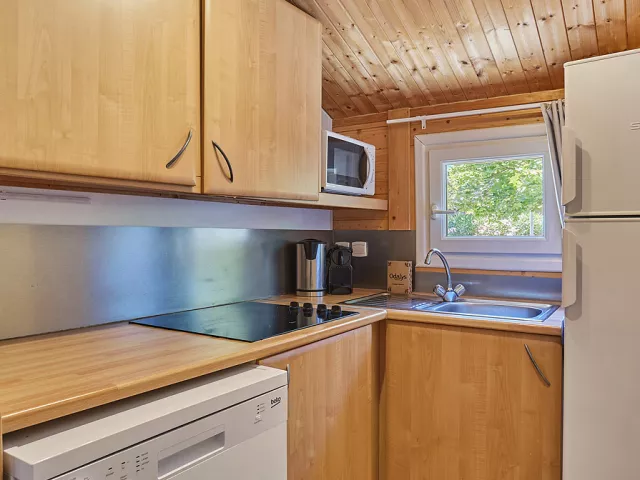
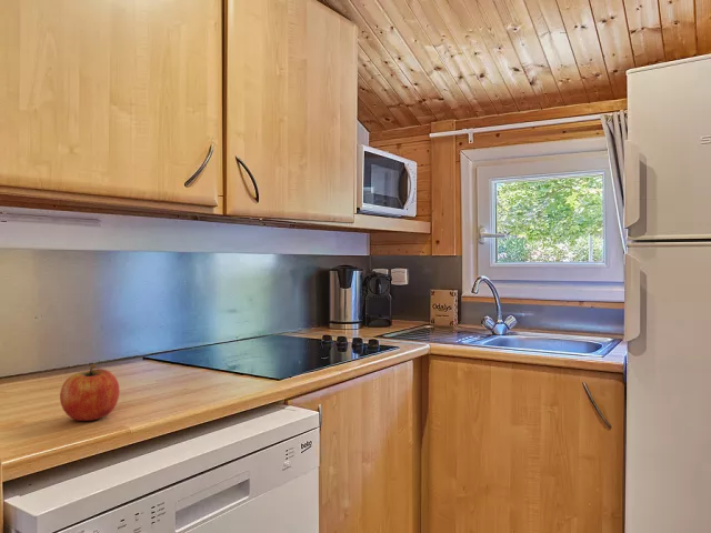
+ fruit [59,364,120,422]
